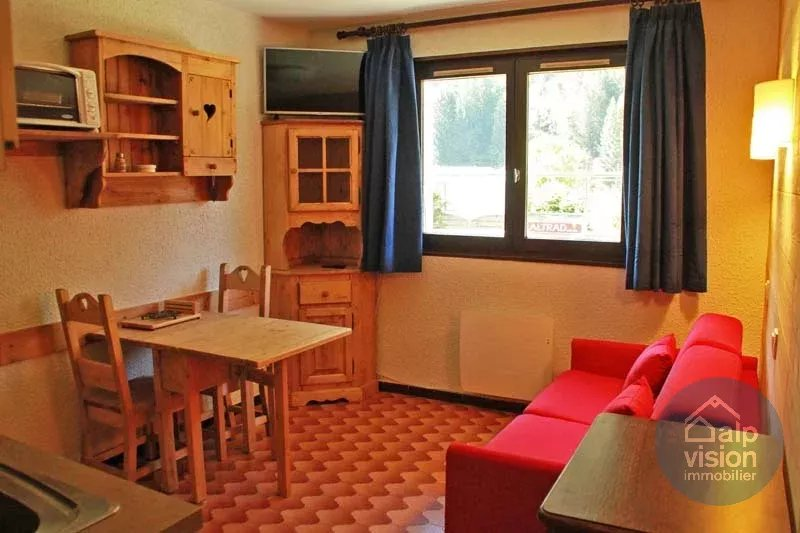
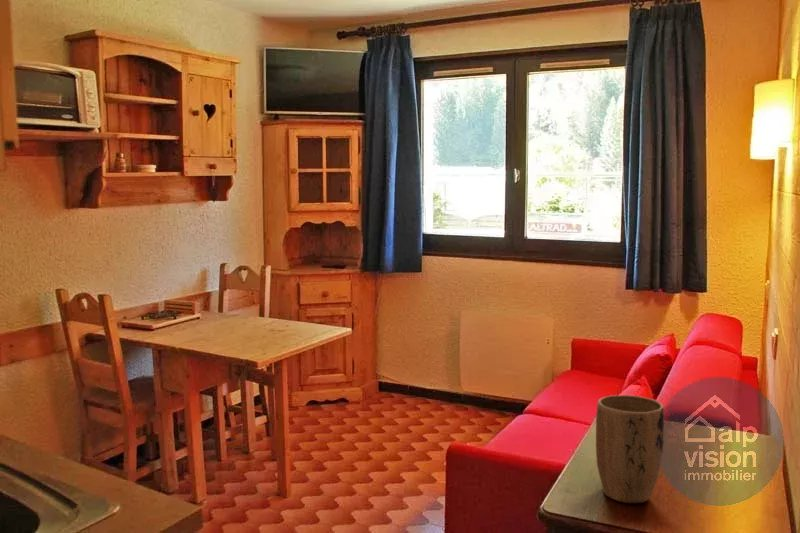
+ plant pot [595,394,665,504]
